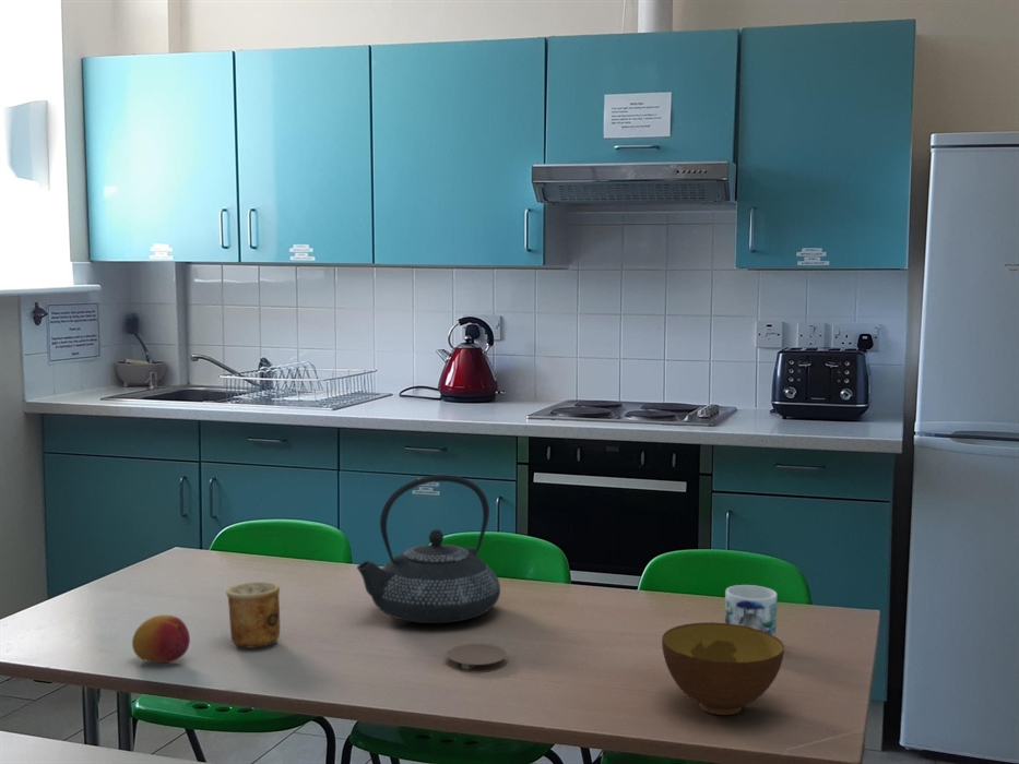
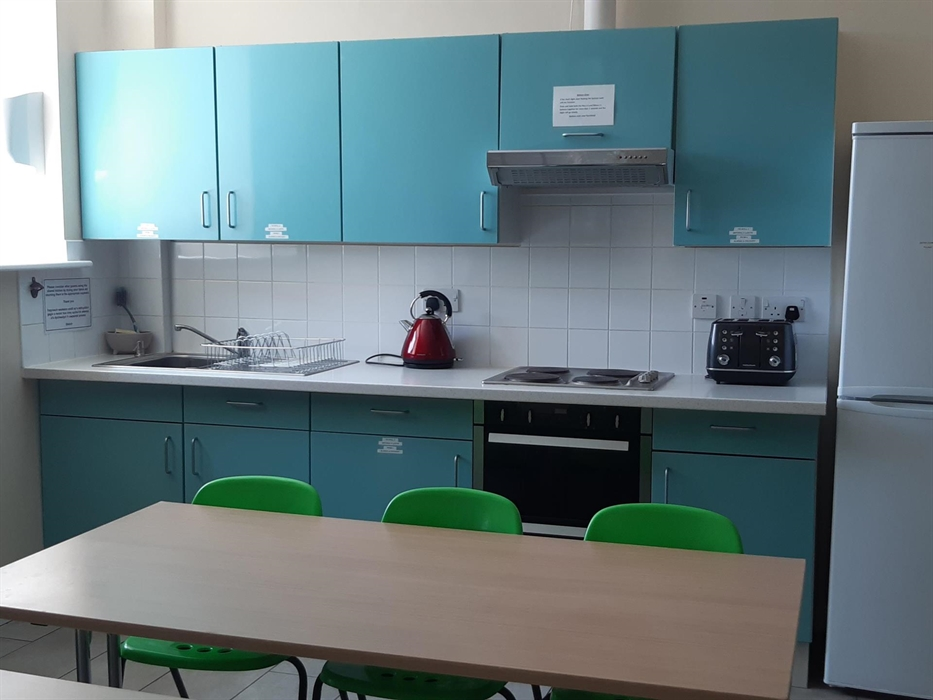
- teapot [356,474,501,624]
- bowl [661,621,785,716]
- cup [225,581,281,649]
- coaster [446,643,508,673]
- fruit [131,613,191,664]
- mug [724,584,778,637]
